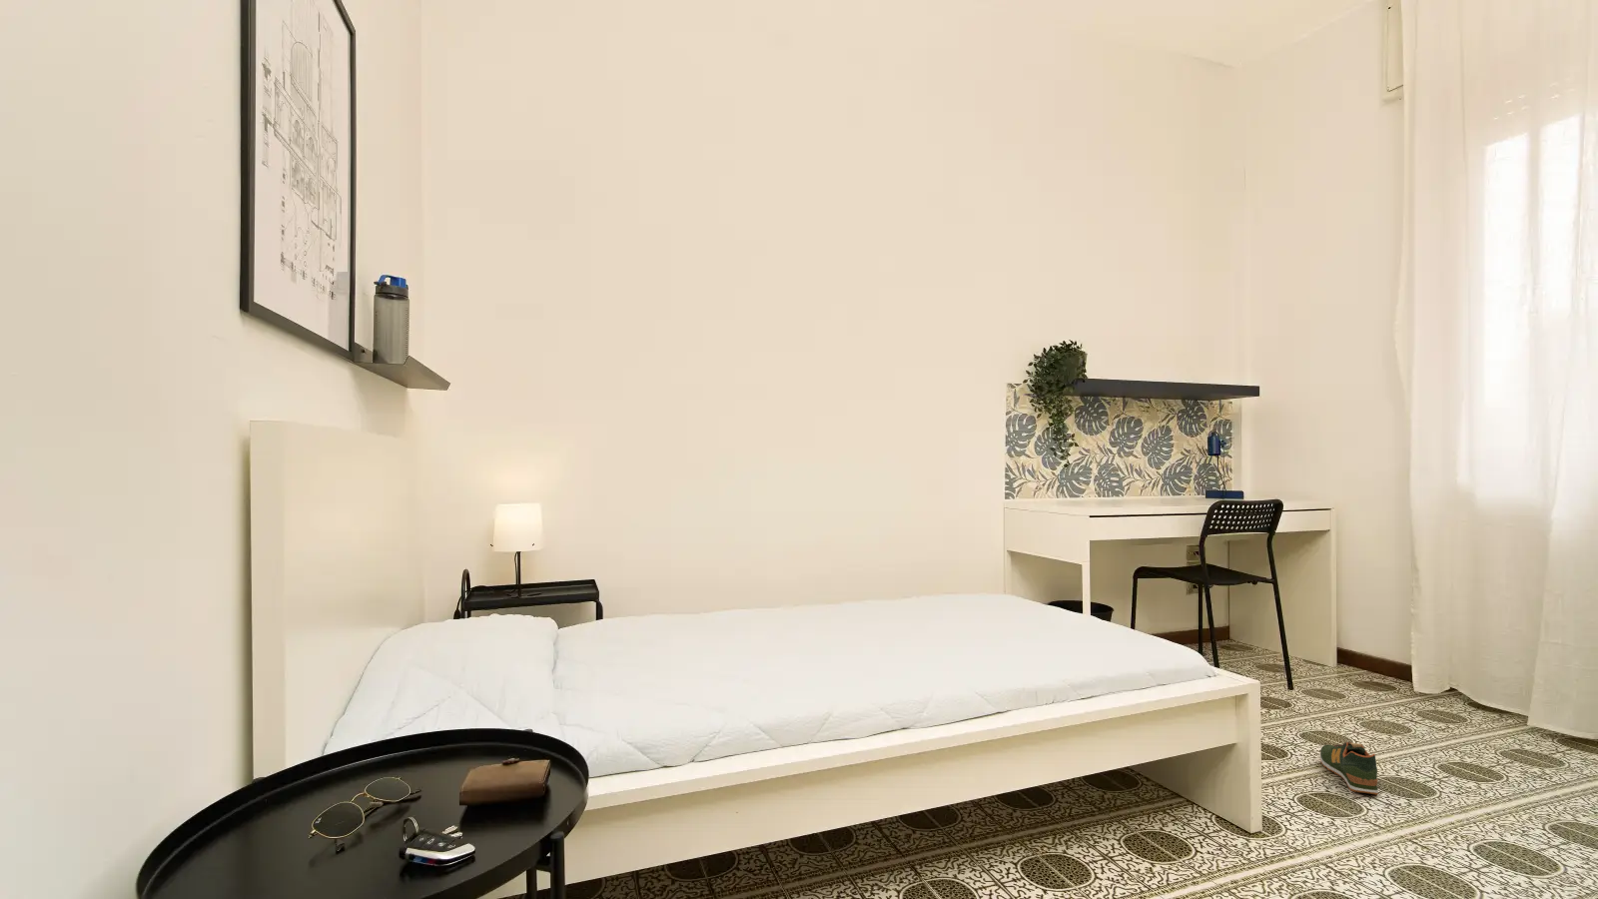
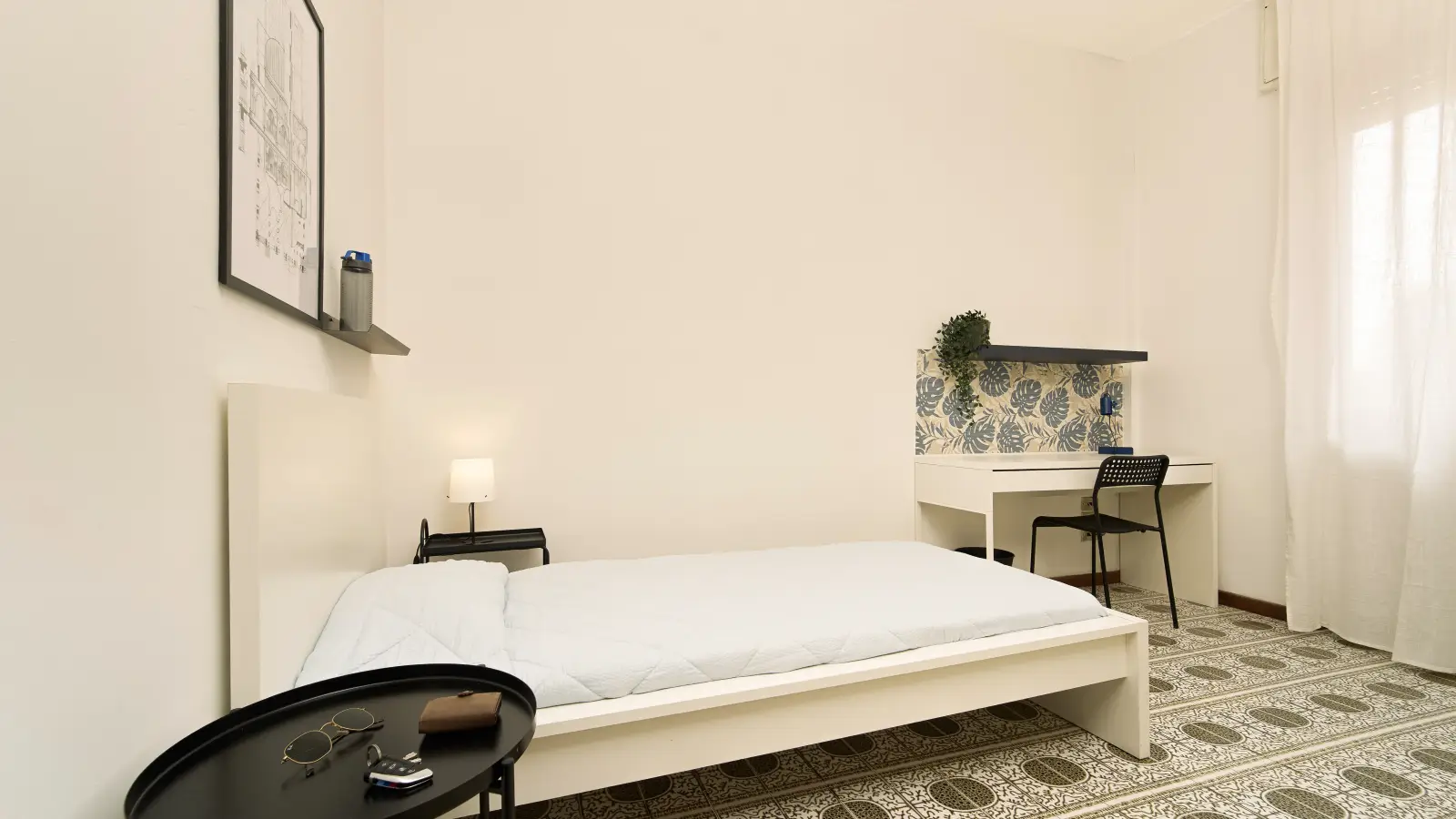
- shoe [1319,741,1380,796]
